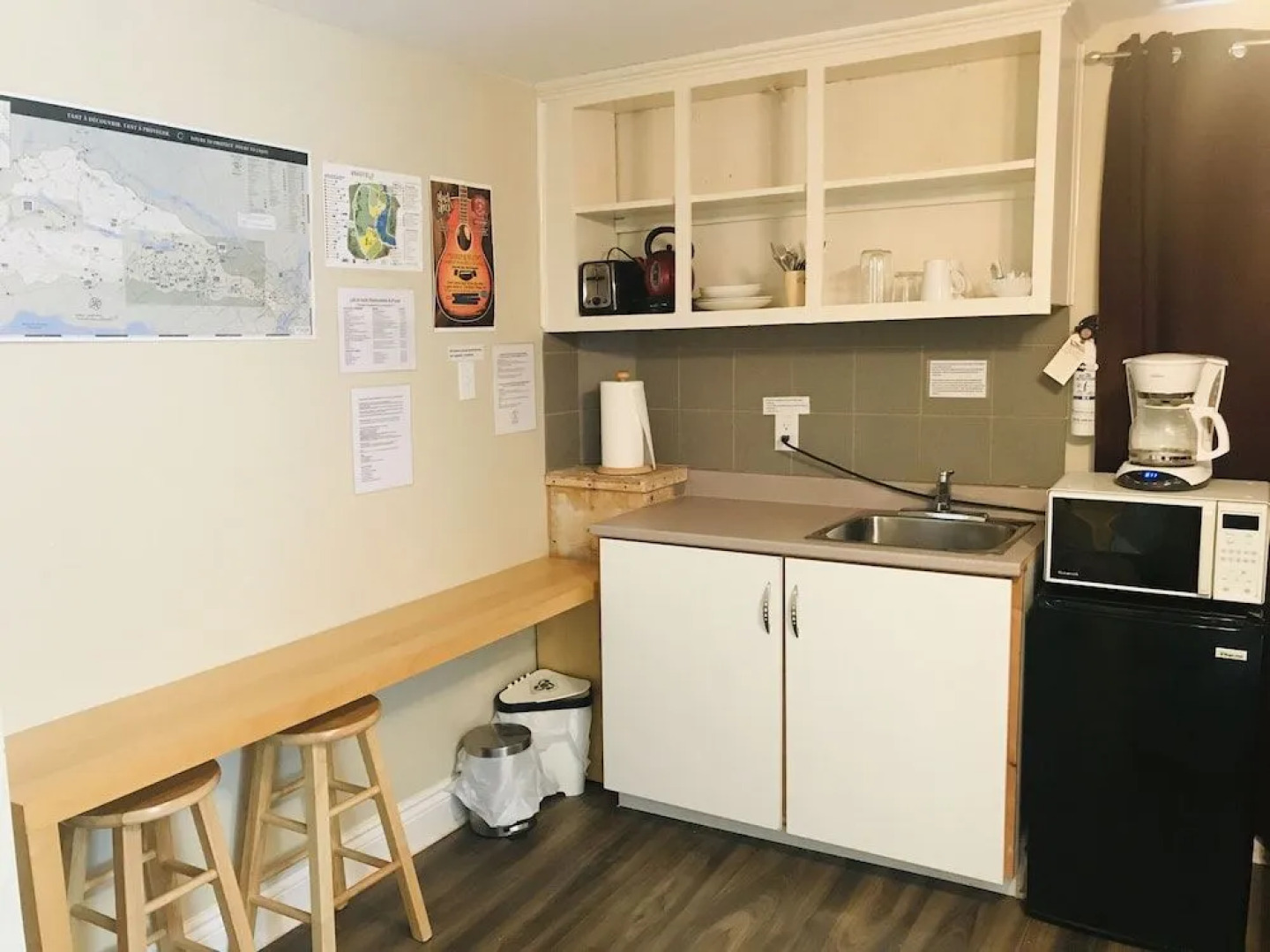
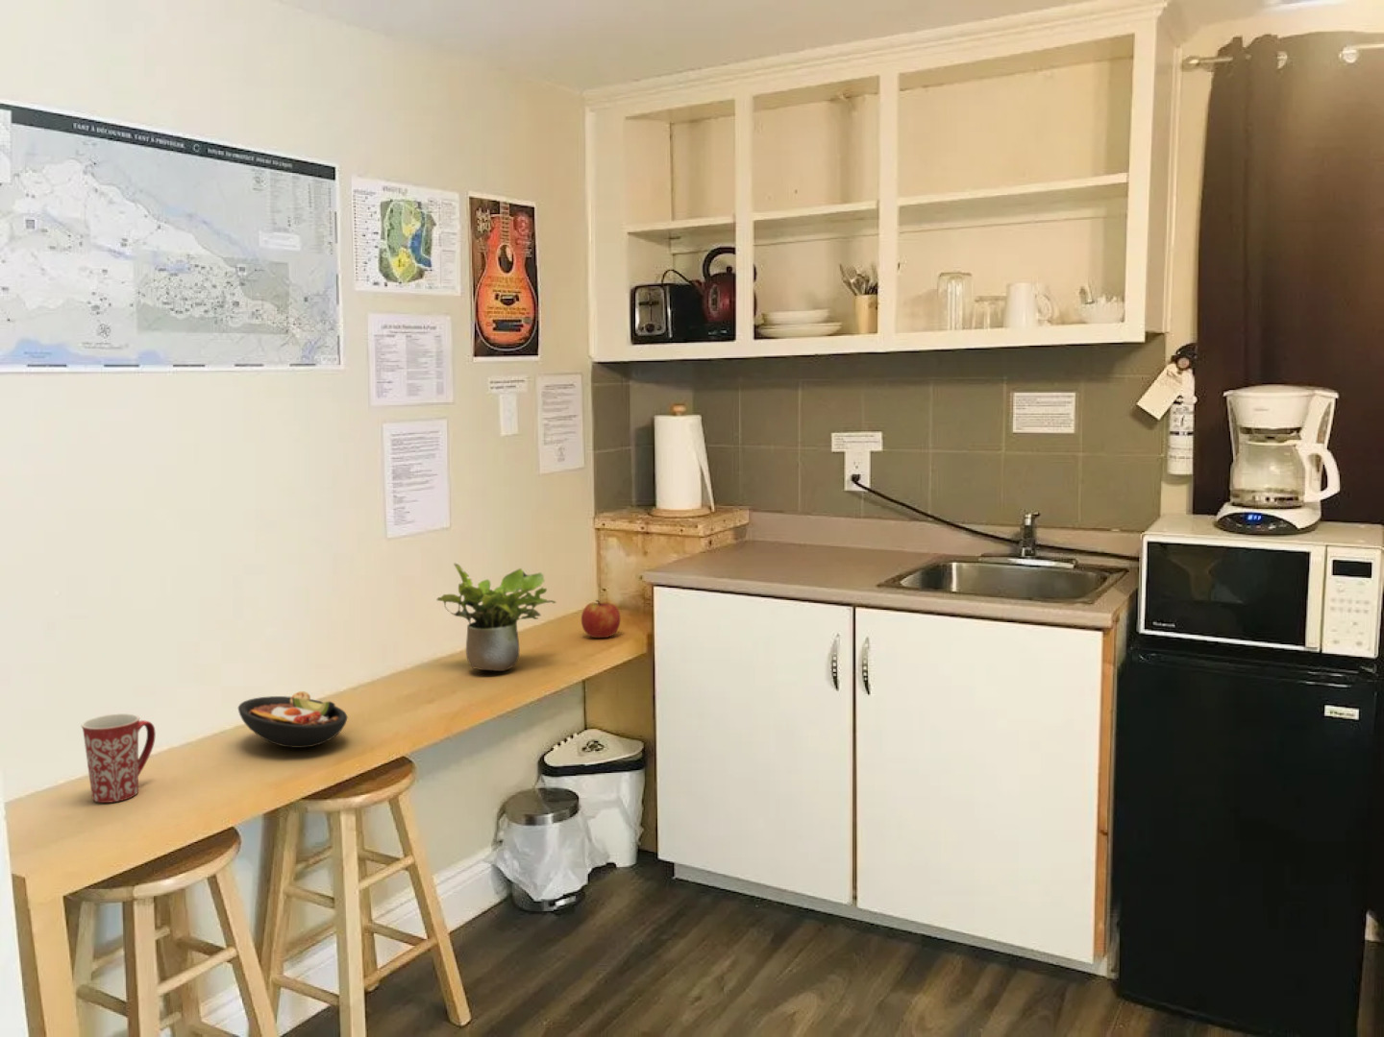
+ mug [80,712,157,804]
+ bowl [238,691,349,749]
+ apple [581,599,621,638]
+ potted plant [436,563,557,672]
